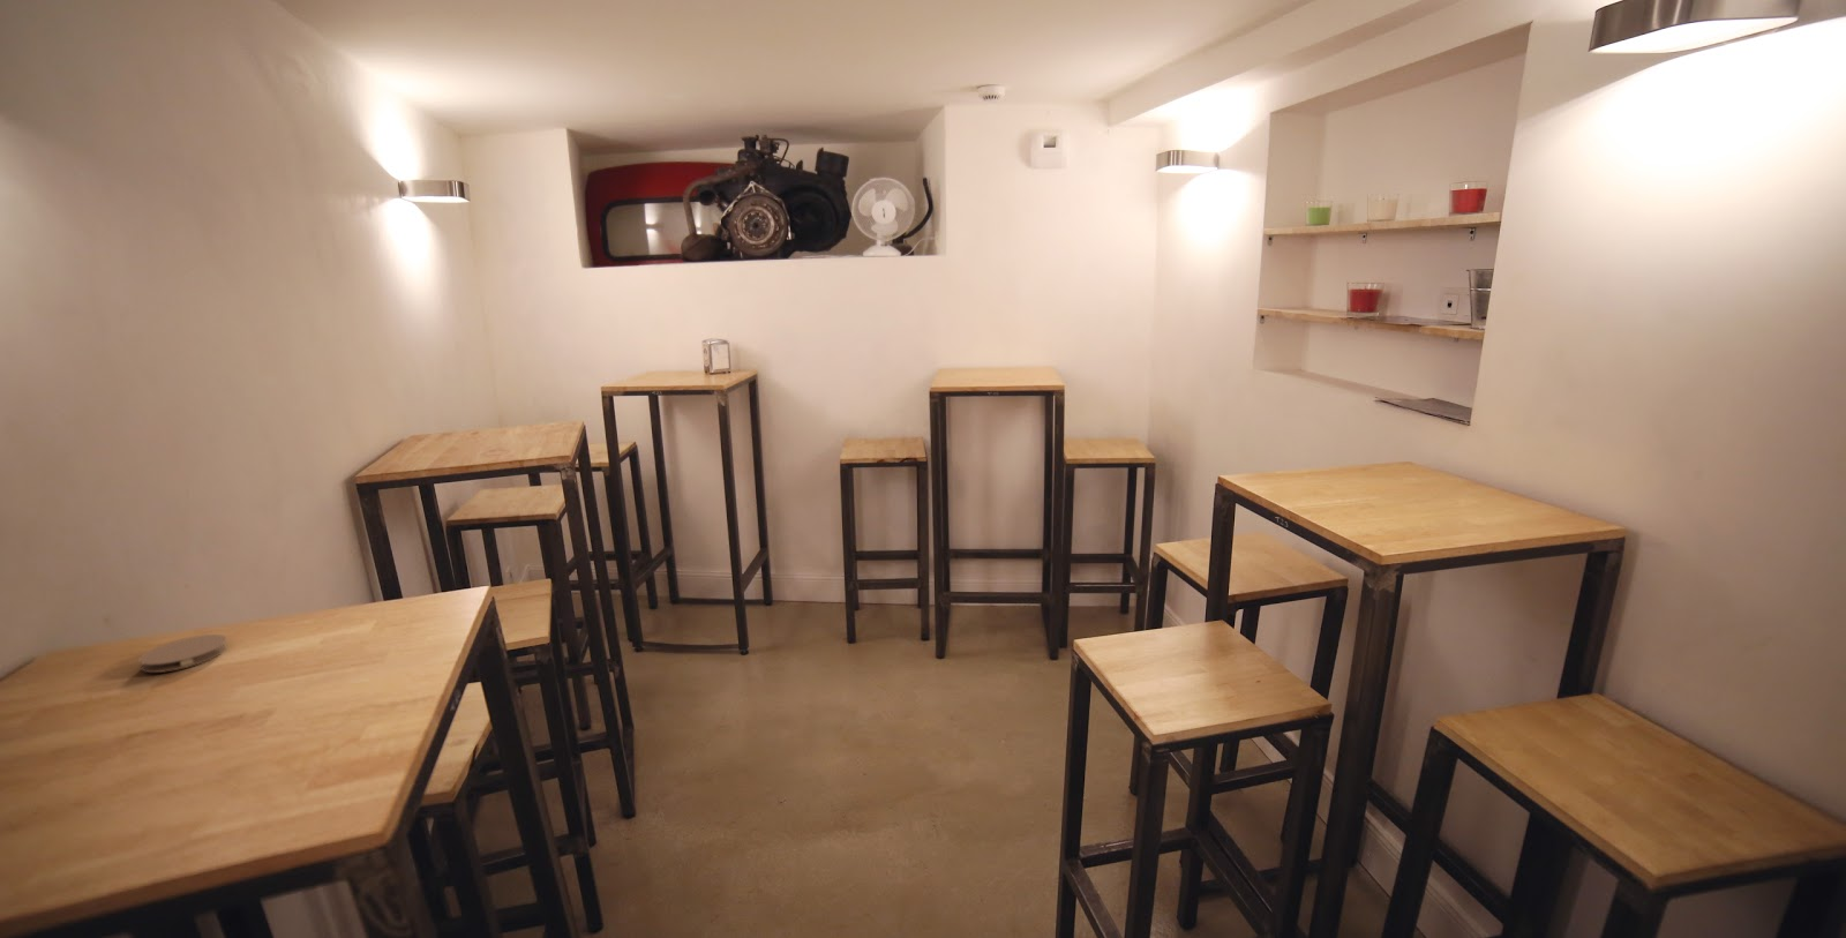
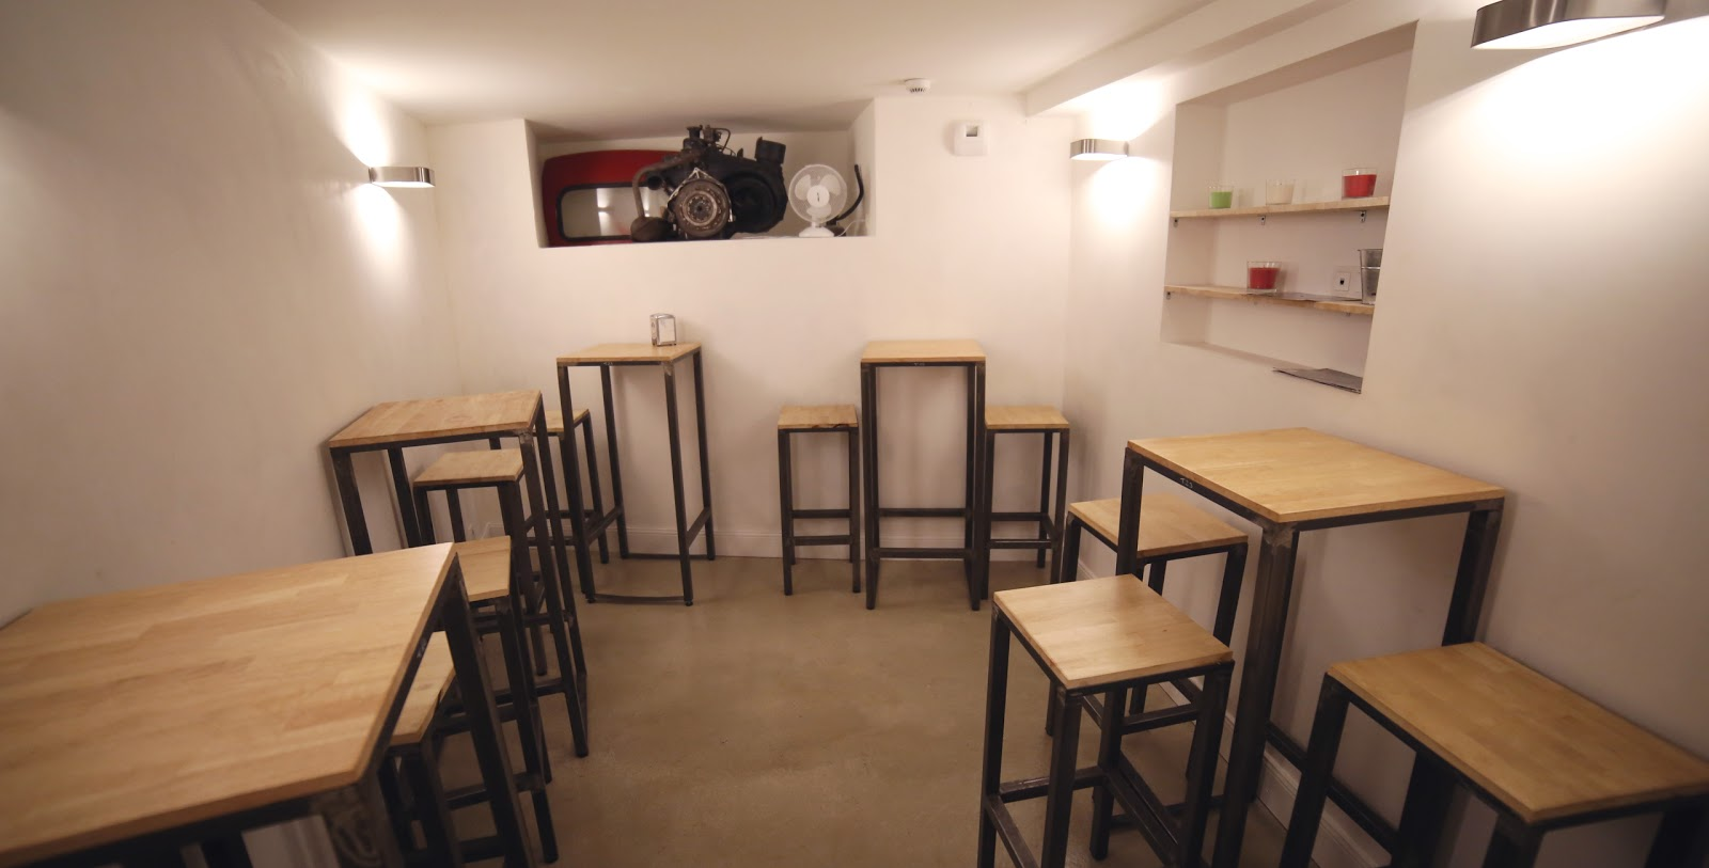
- coaster [138,633,229,674]
